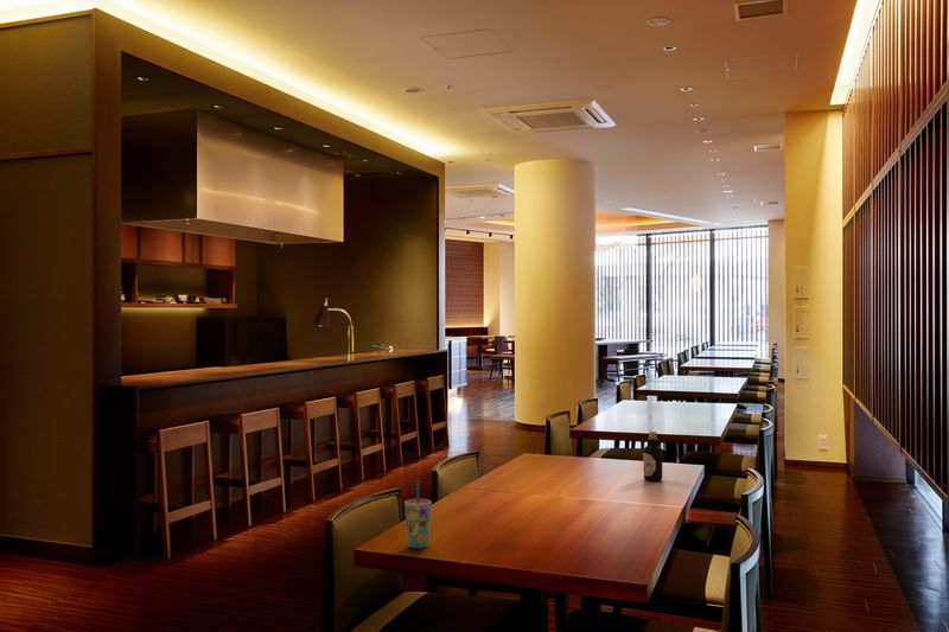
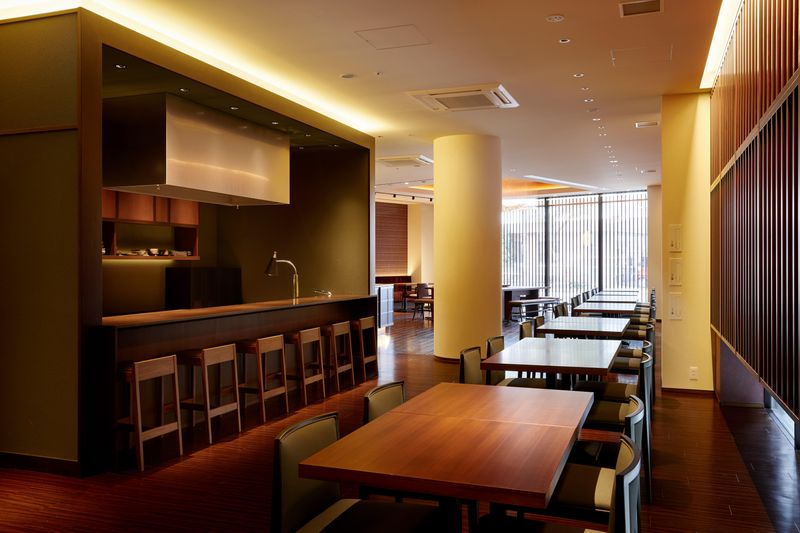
- bottle [642,430,663,481]
- cup [403,479,432,549]
